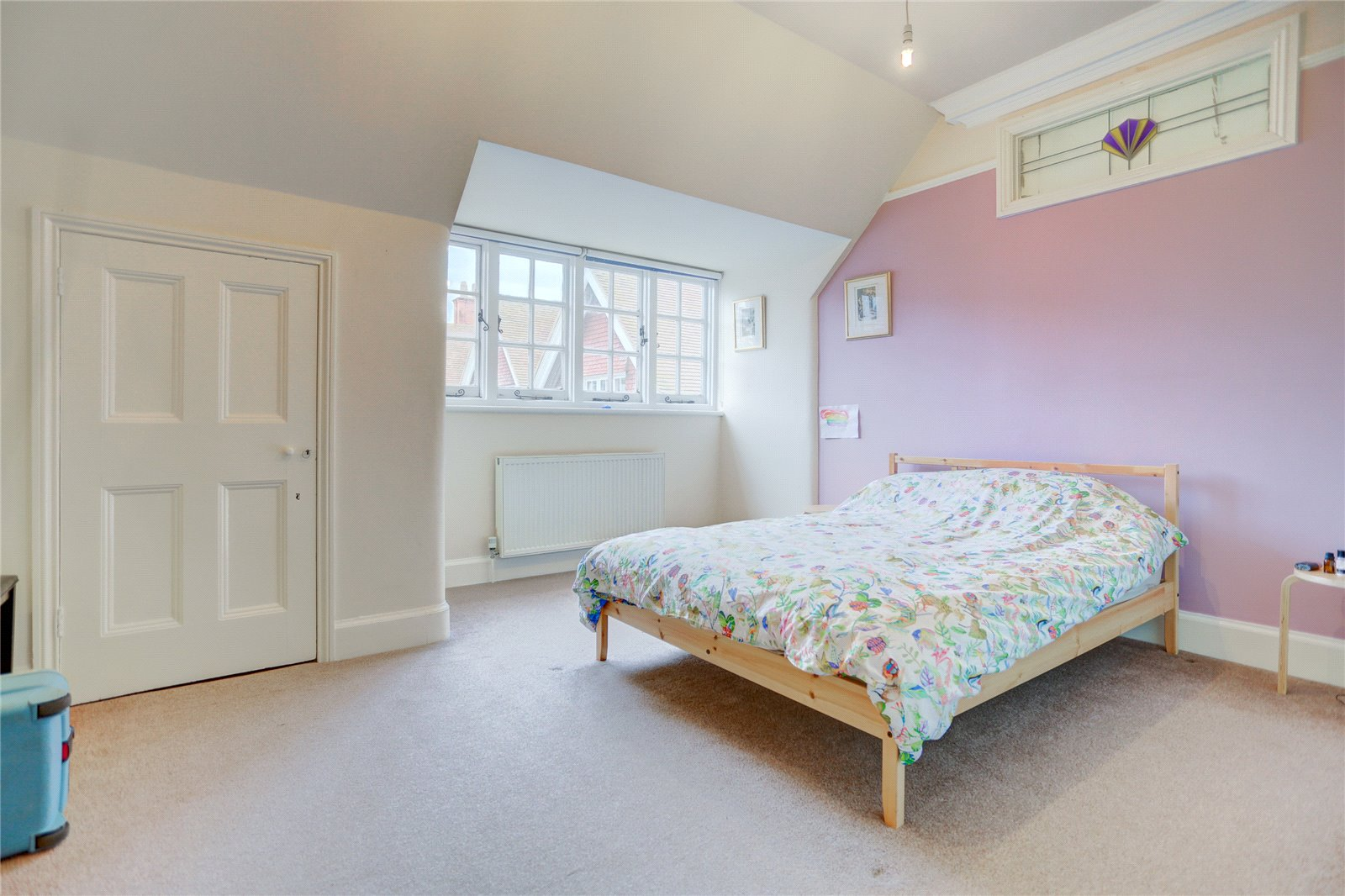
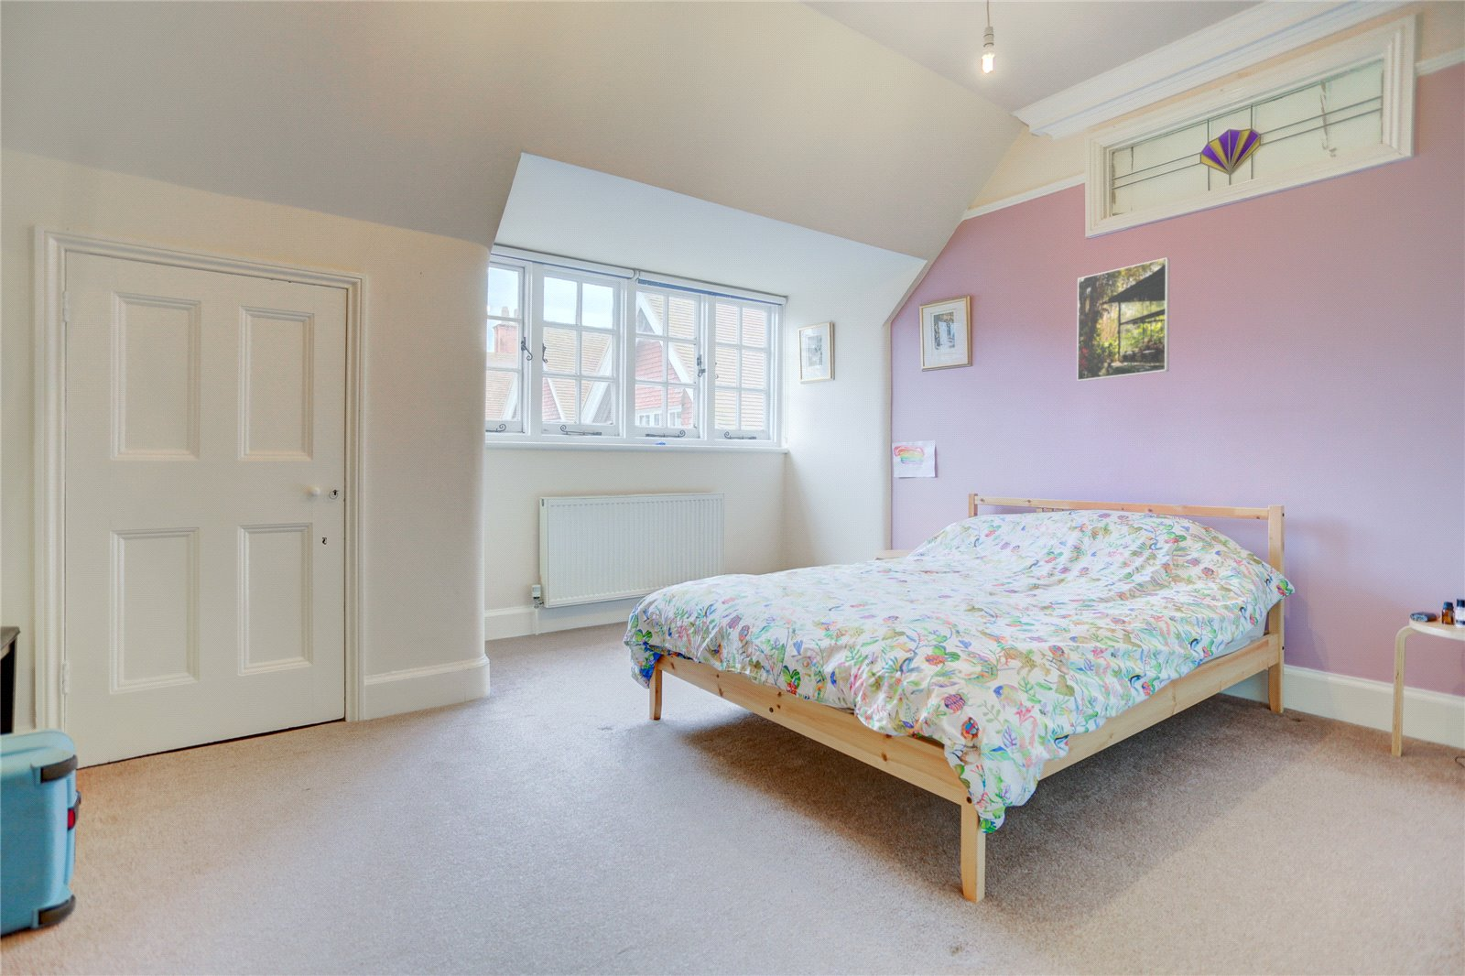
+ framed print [1076,256,1170,382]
